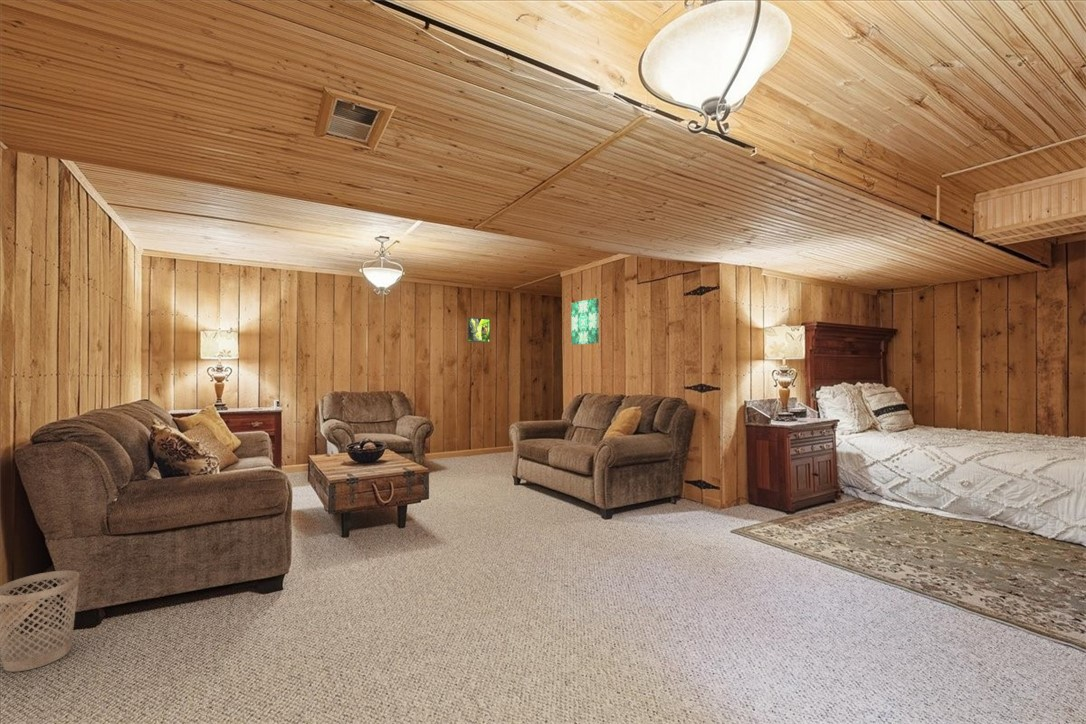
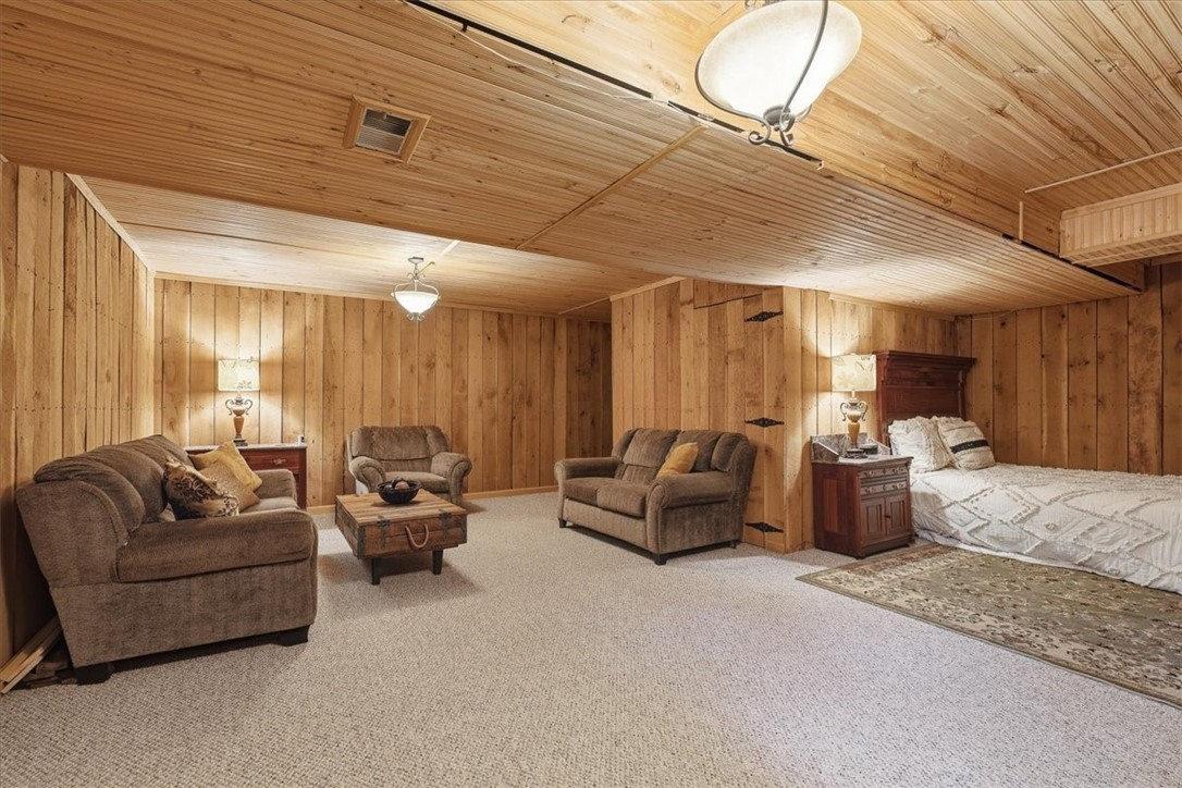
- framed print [466,316,491,344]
- wall art [570,297,600,346]
- wastebasket [0,570,81,673]
